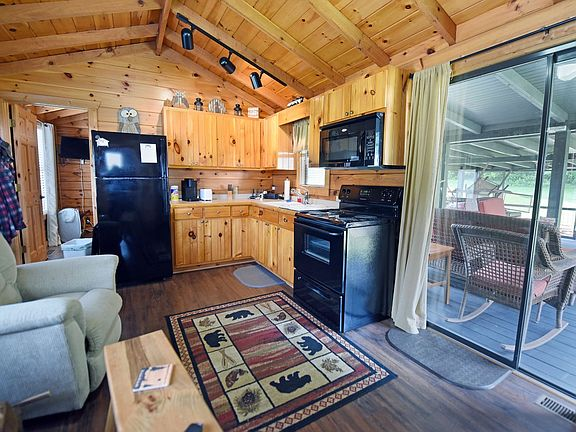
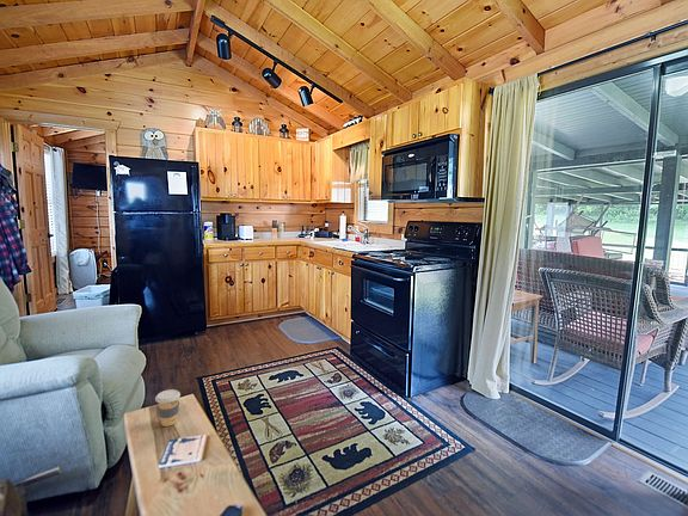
+ coffee cup [154,388,182,428]
